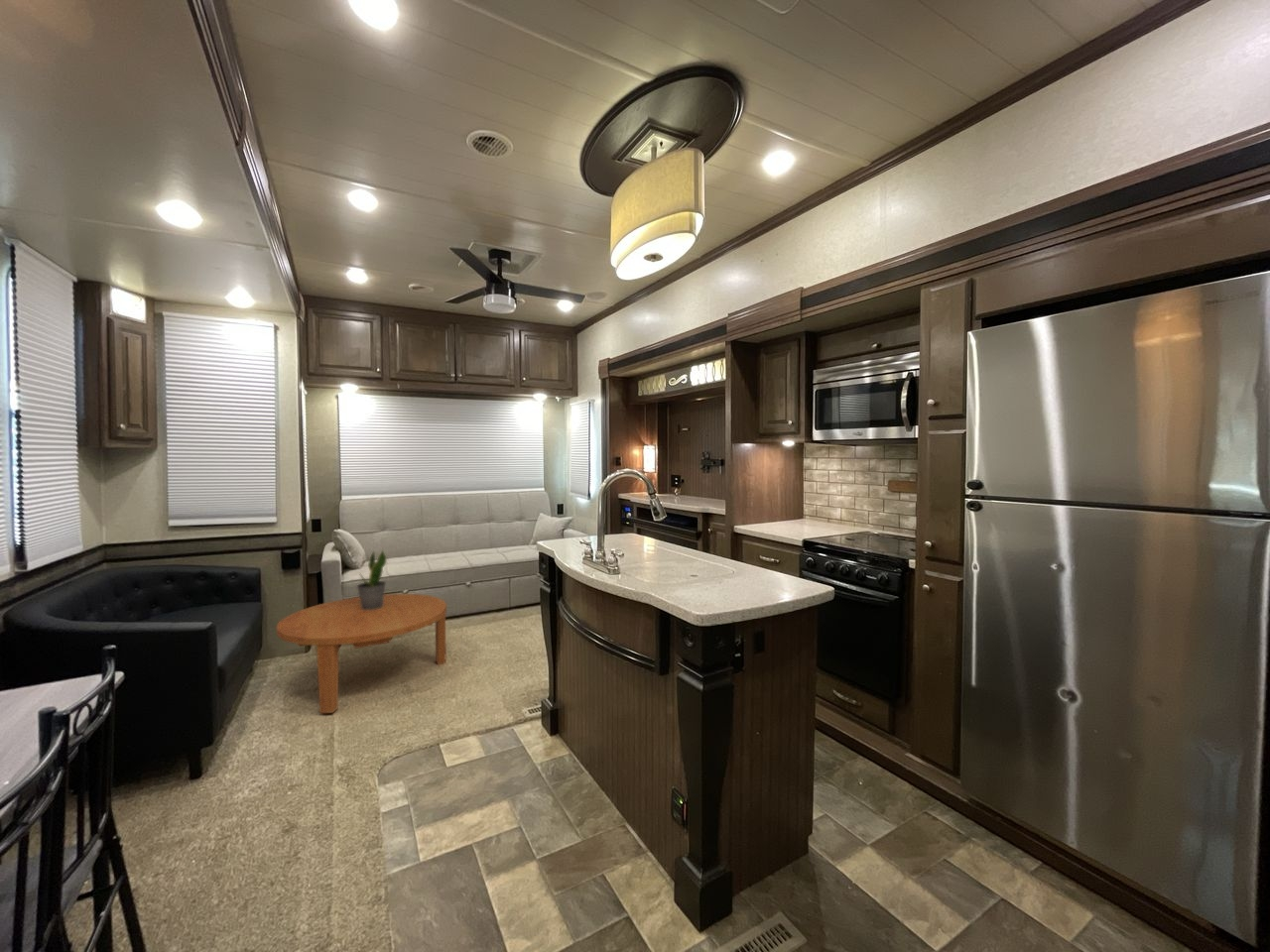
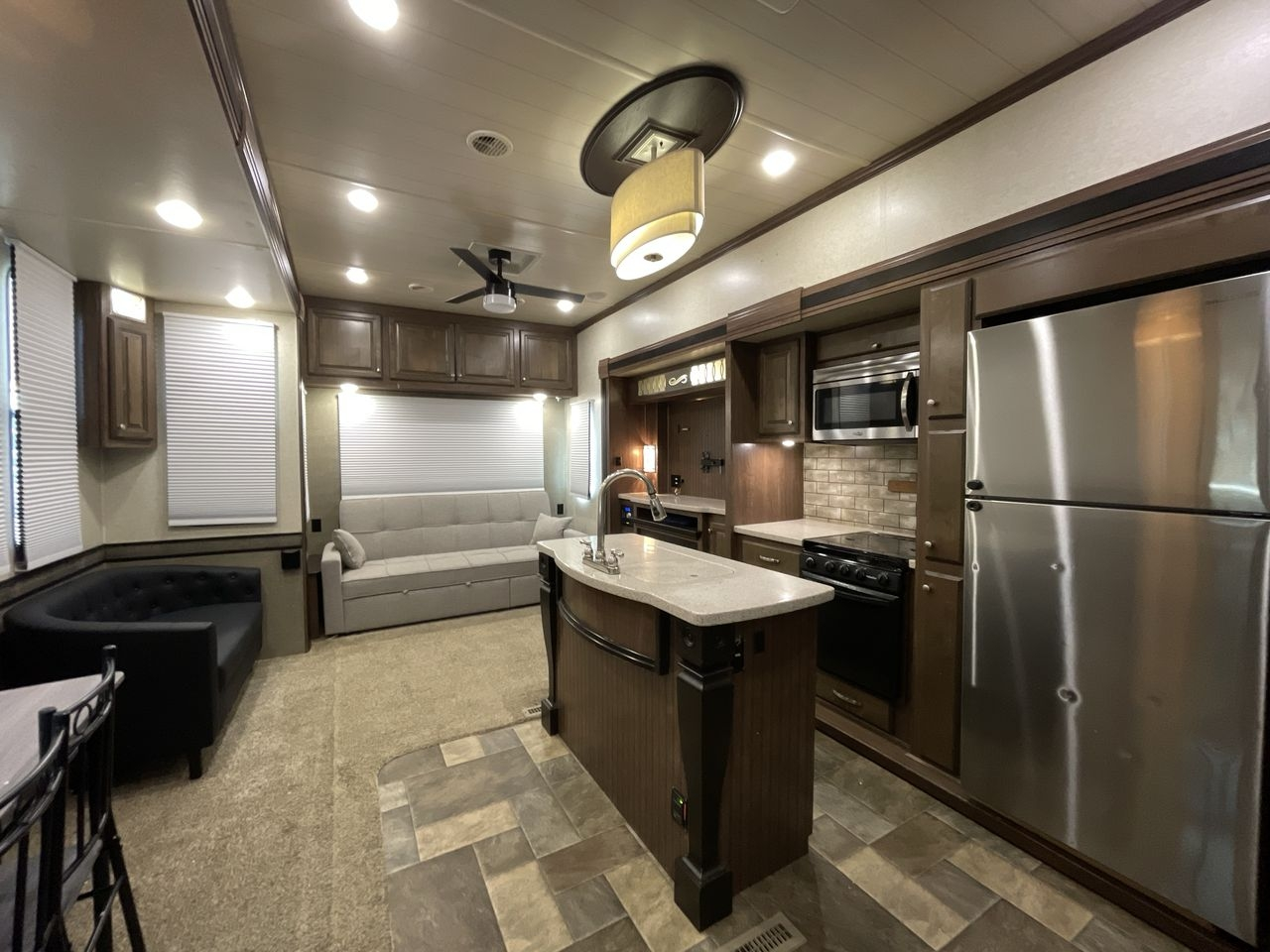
- potted plant [356,549,387,610]
- coffee table [276,593,447,714]
